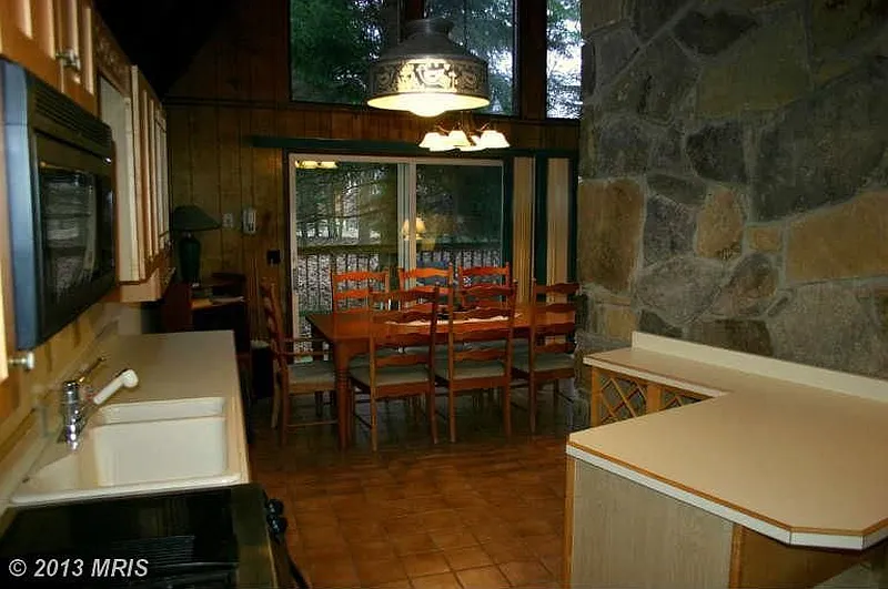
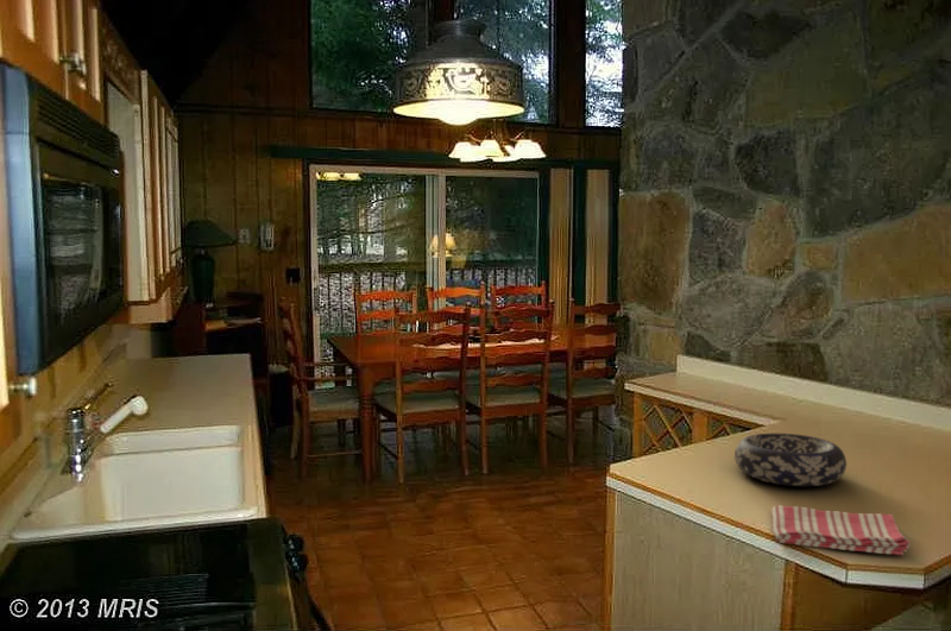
+ decorative bowl [733,433,848,487]
+ dish towel [770,504,911,556]
